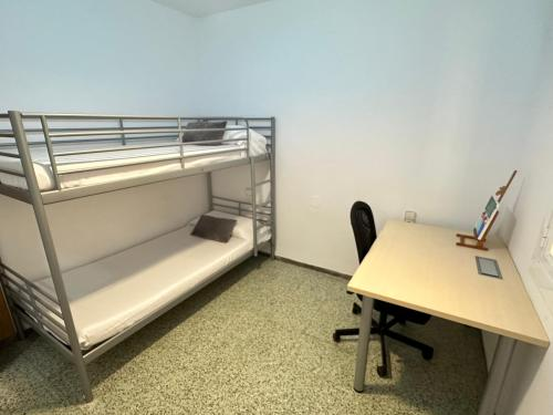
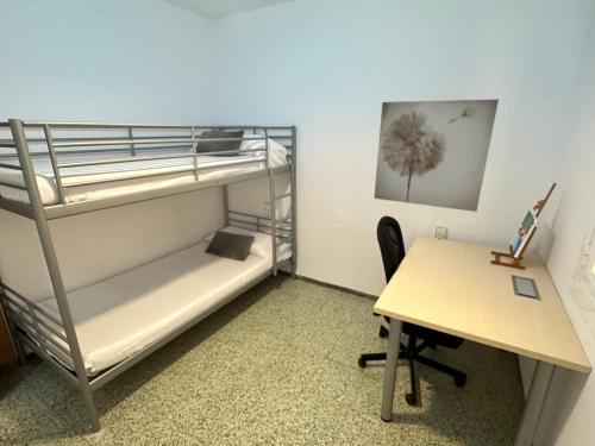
+ wall art [372,98,500,213]
